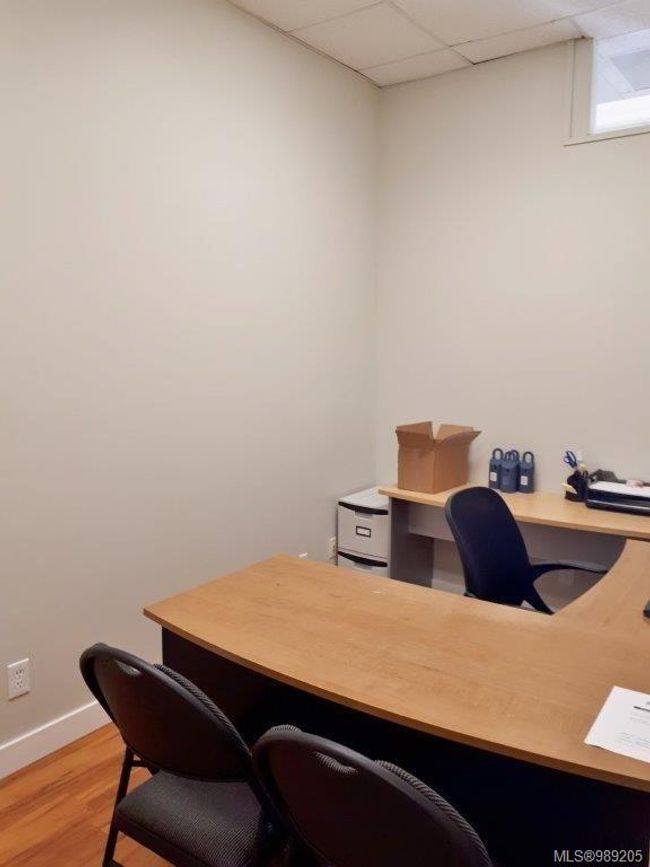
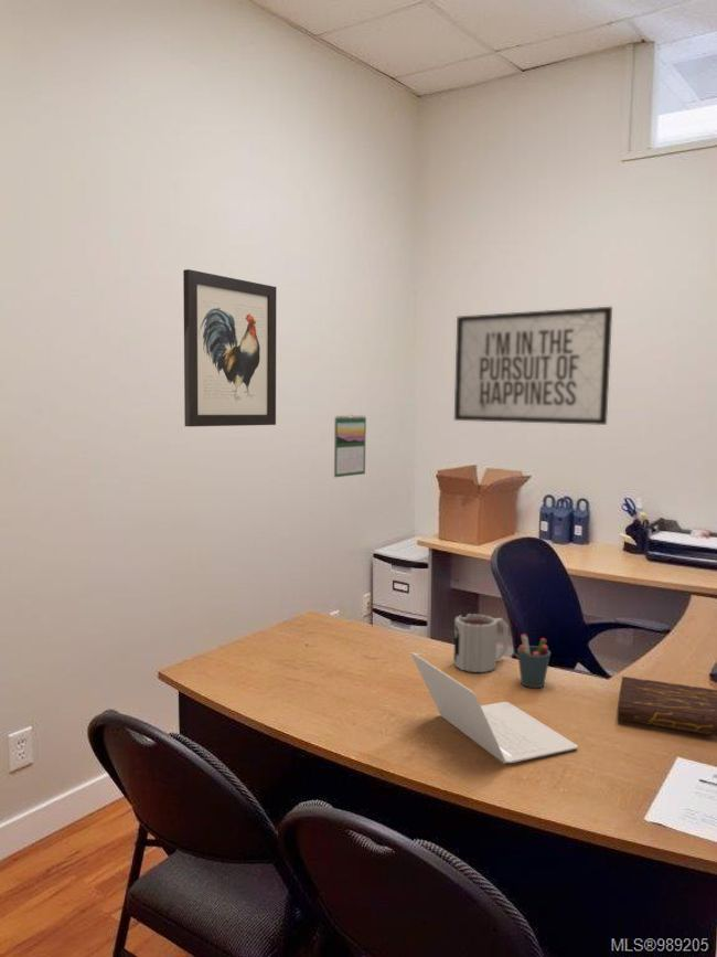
+ laptop [410,651,579,765]
+ book [617,676,717,737]
+ wall art [182,268,278,427]
+ mirror [453,306,613,426]
+ calendar [333,414,367,478]
+ mug [452,613,510,673]
+ pen holder [516,632,552,689]
